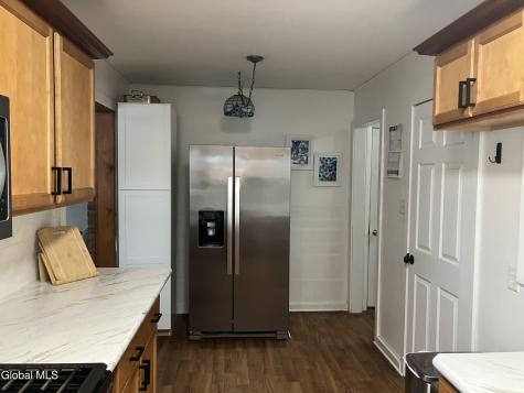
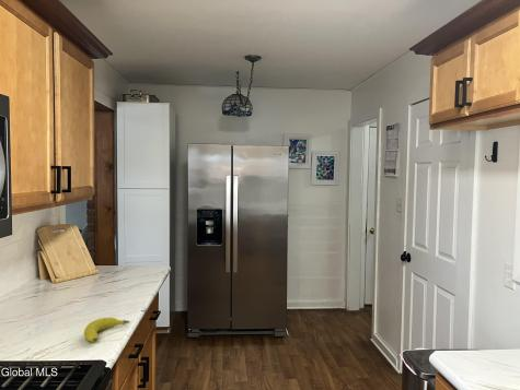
+ fruit [83,317,130,343]
